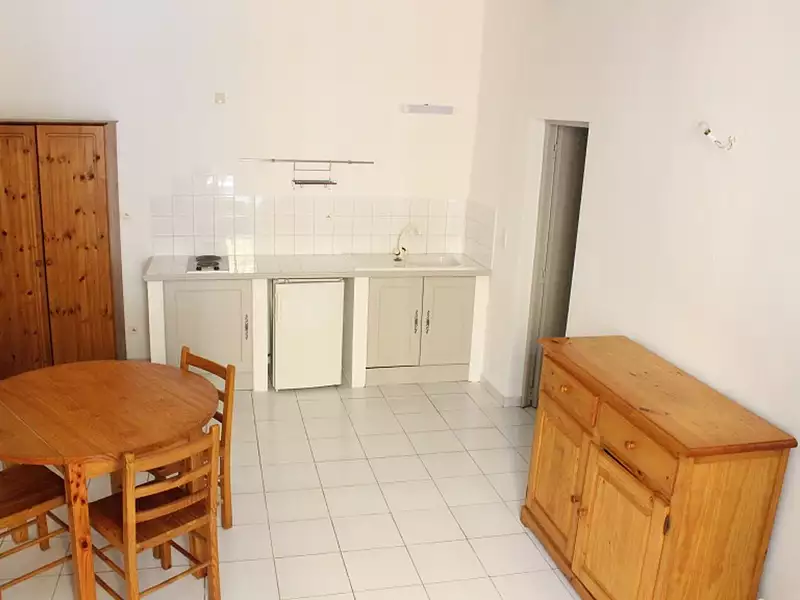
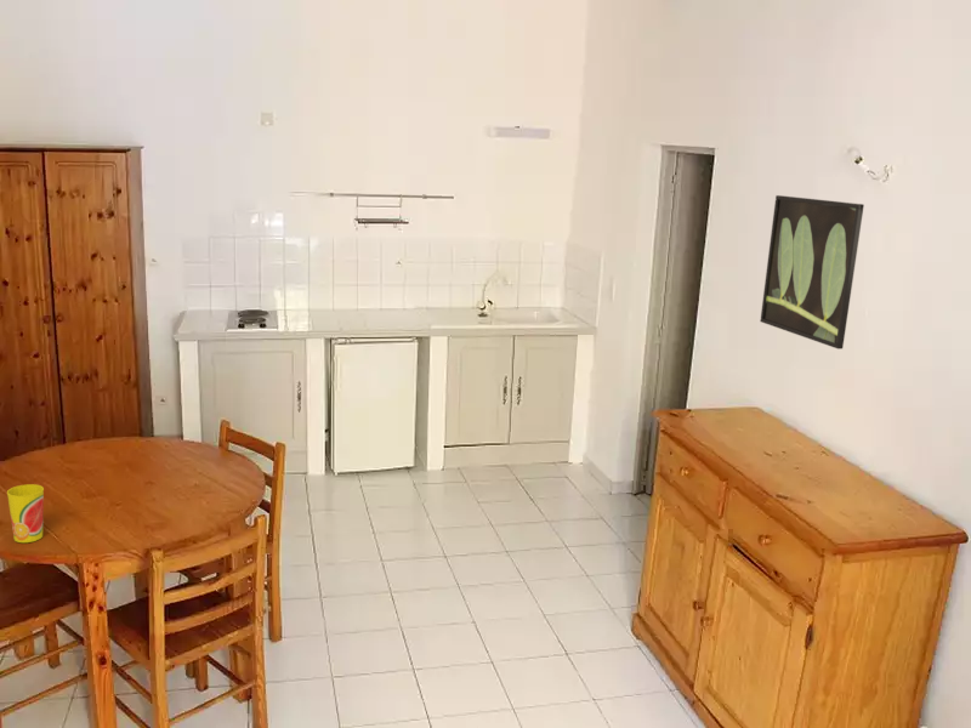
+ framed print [760,194,865,351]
+ cup [6,483,45,544]
